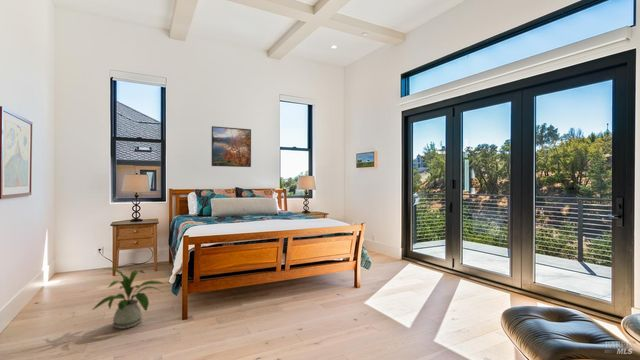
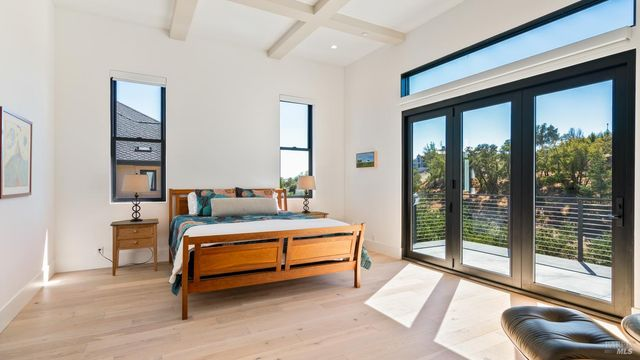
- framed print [211,125,252,168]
- house plant [91,267,165,330]
